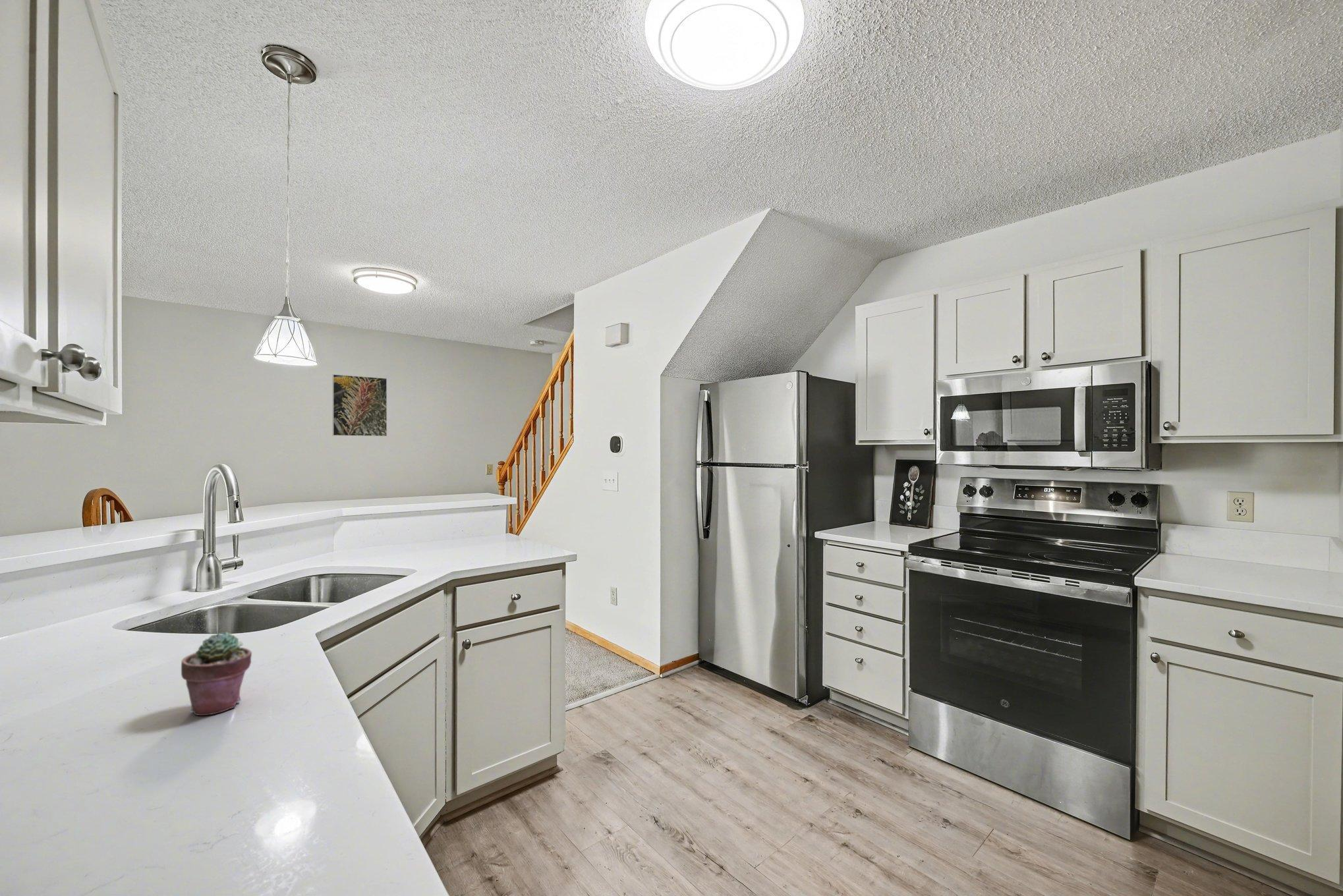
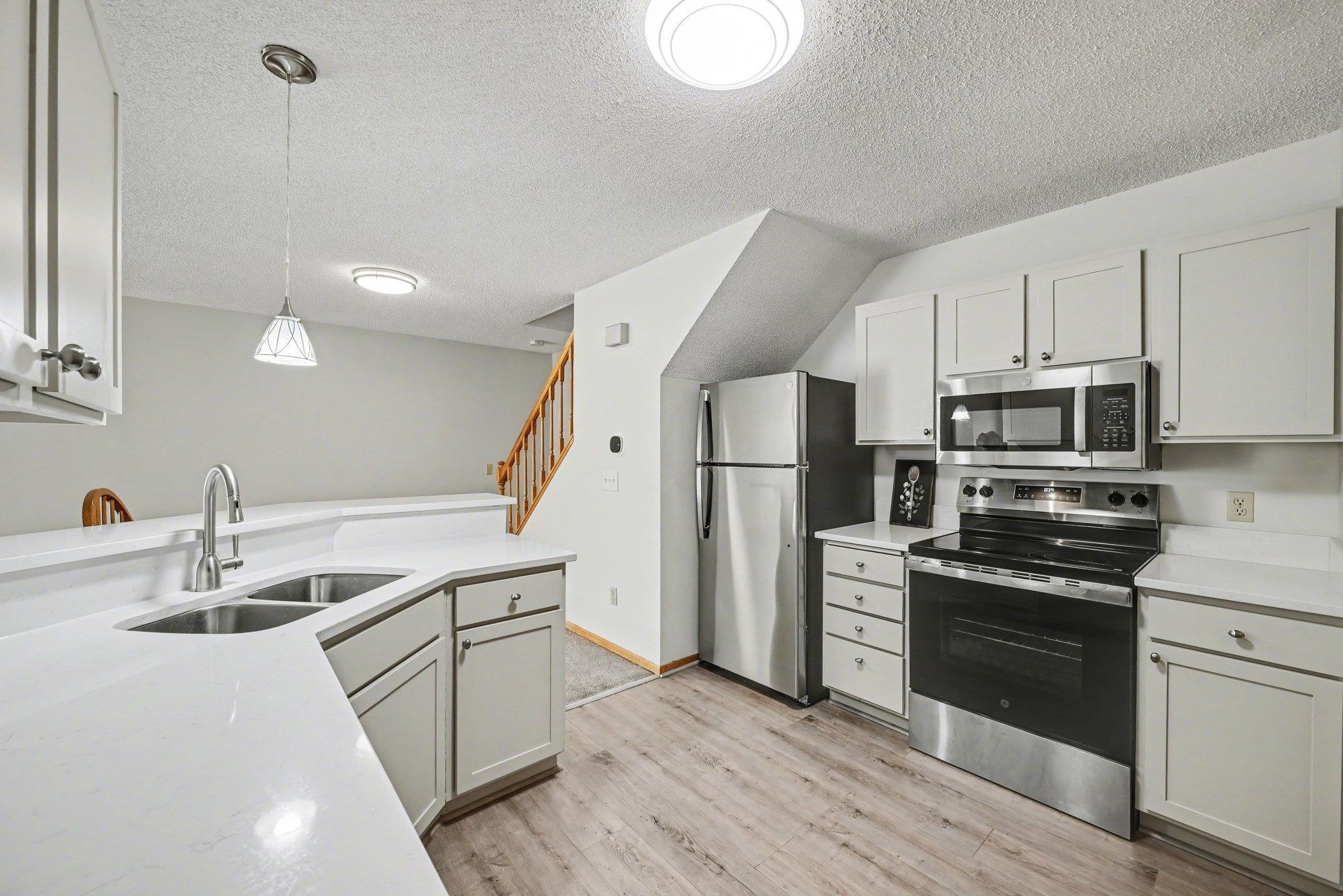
- potted succulent [181,631,252,716]
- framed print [331,374,387,437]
